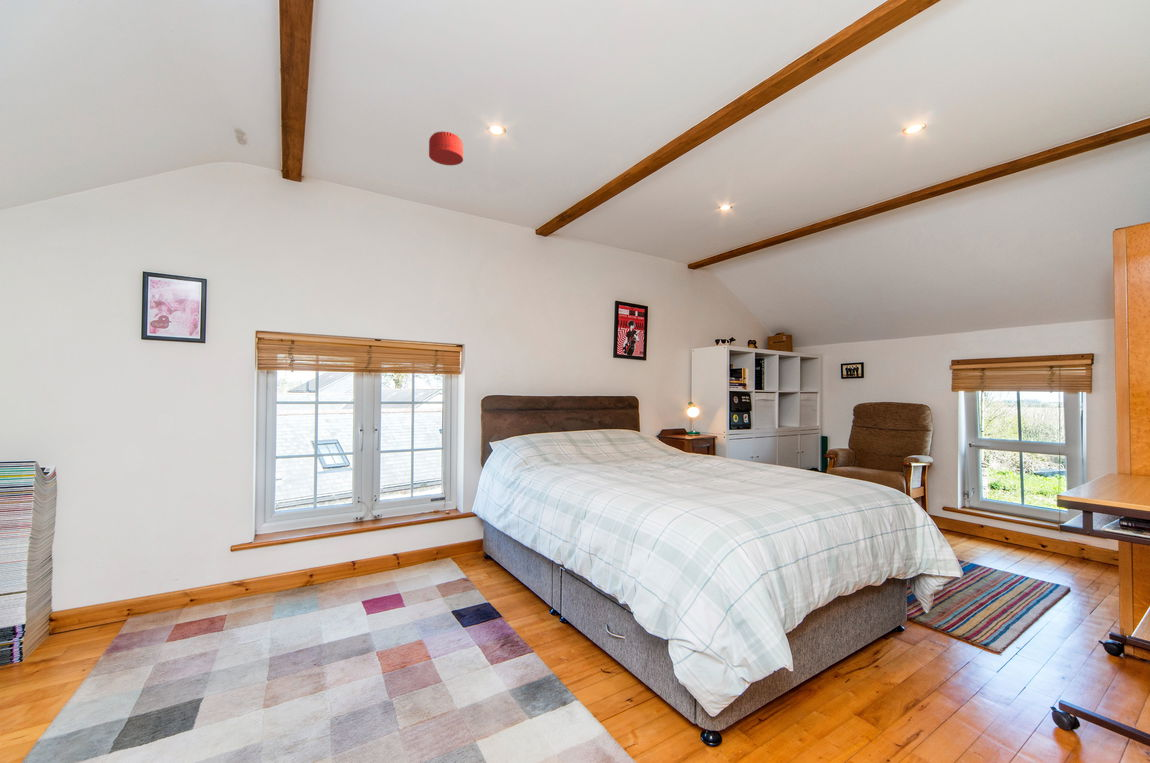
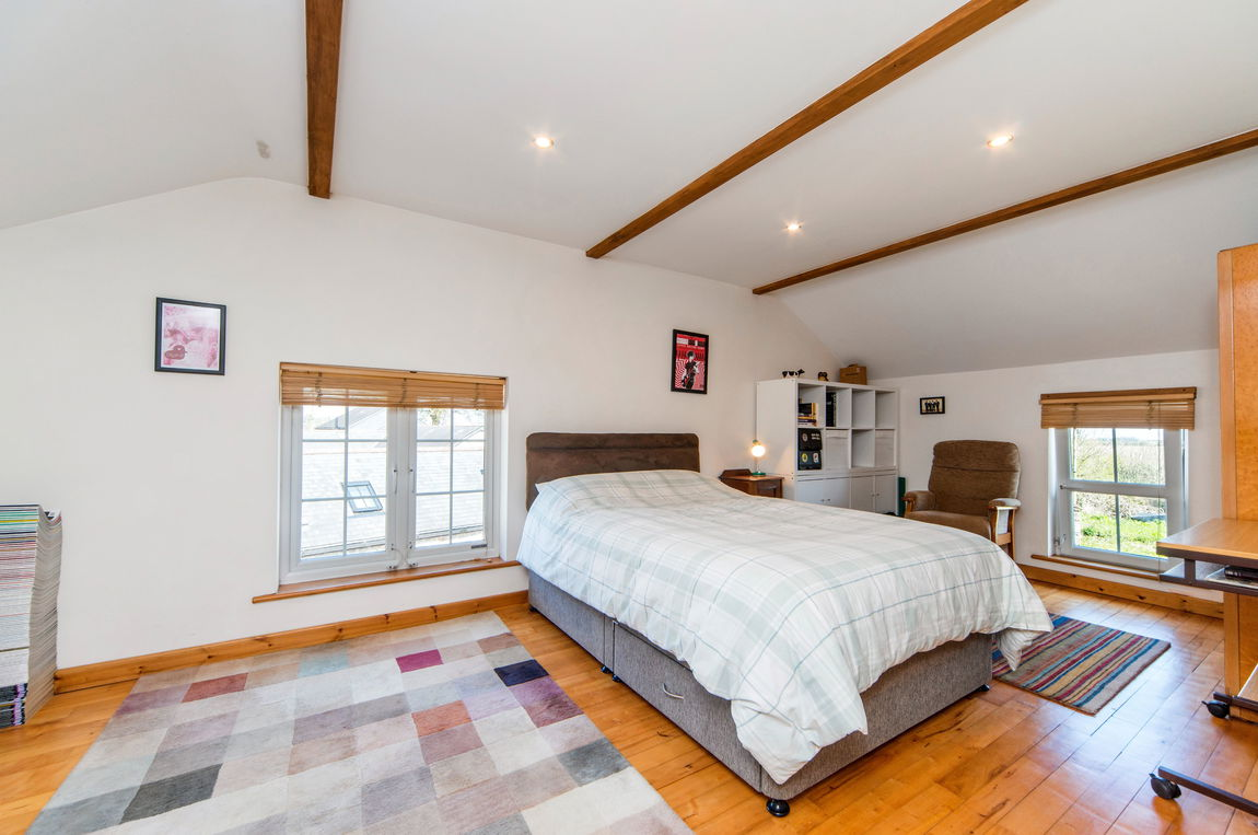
- smoke detector [428,131,464,166]
